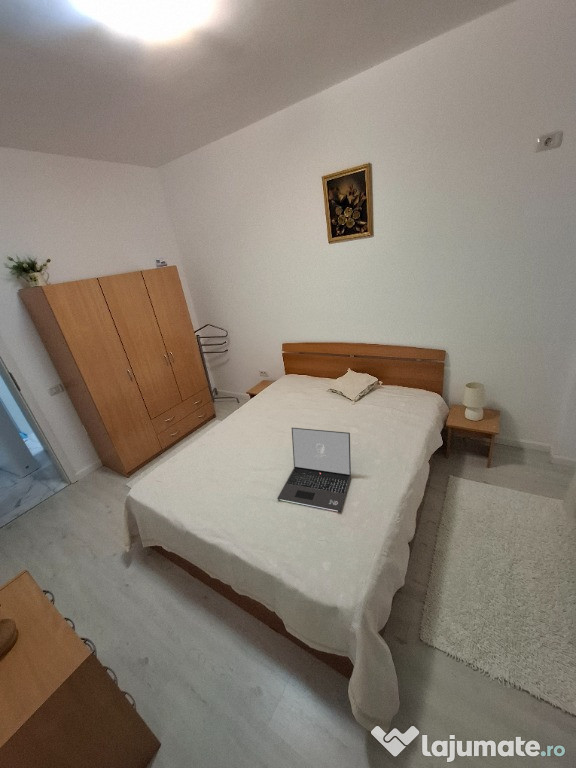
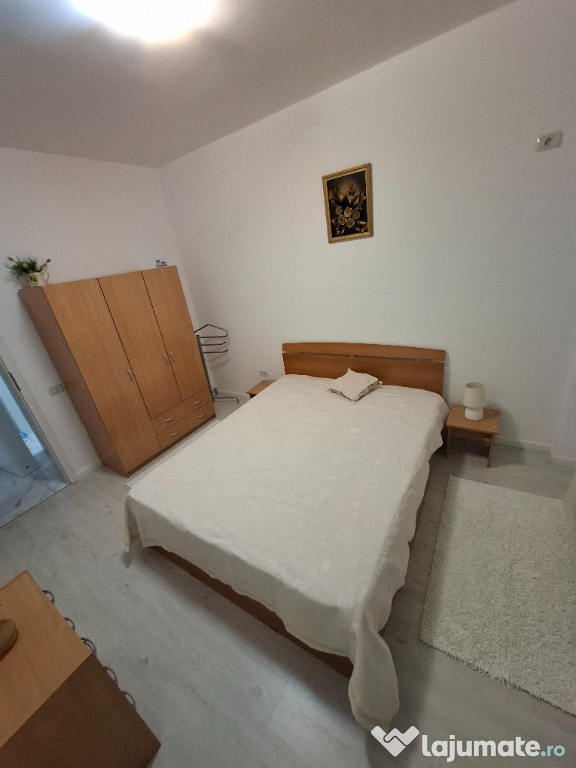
- laptop [276,427,352,513]
